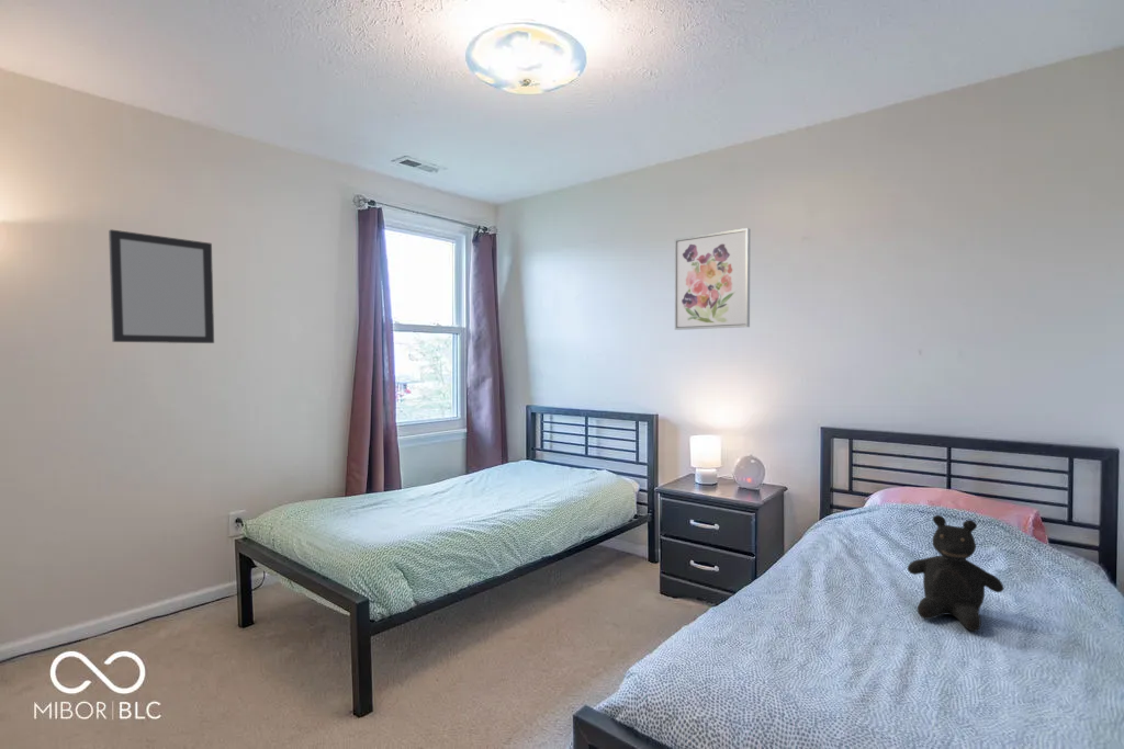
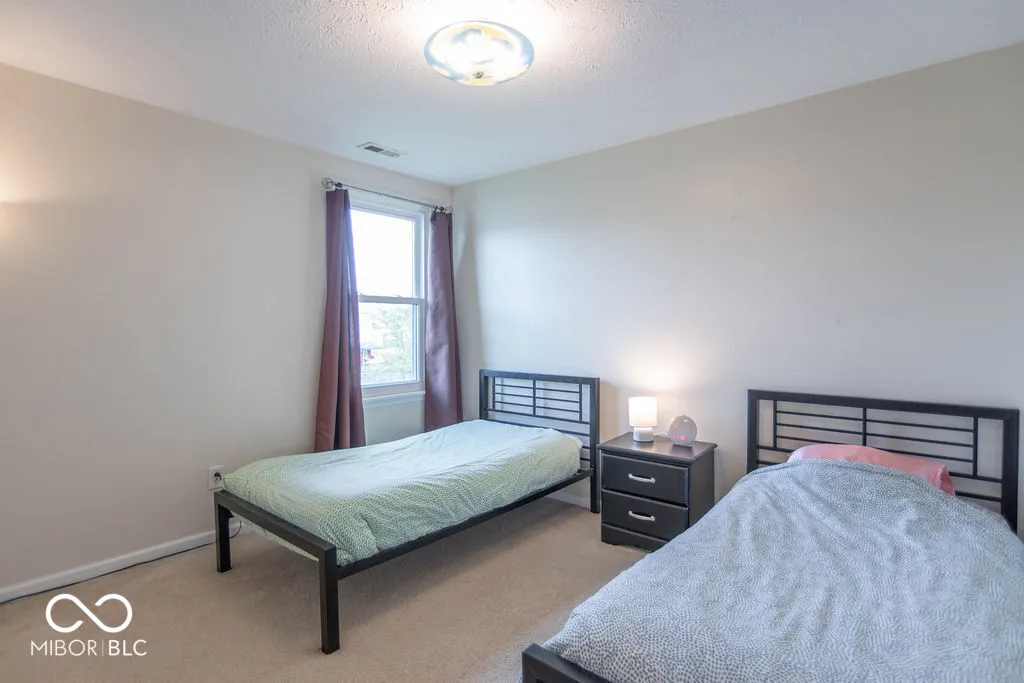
- teddy bear [907,514,1004,633]
- home mirror [108,228,215,344]
- wall art [674,227,751,331]
